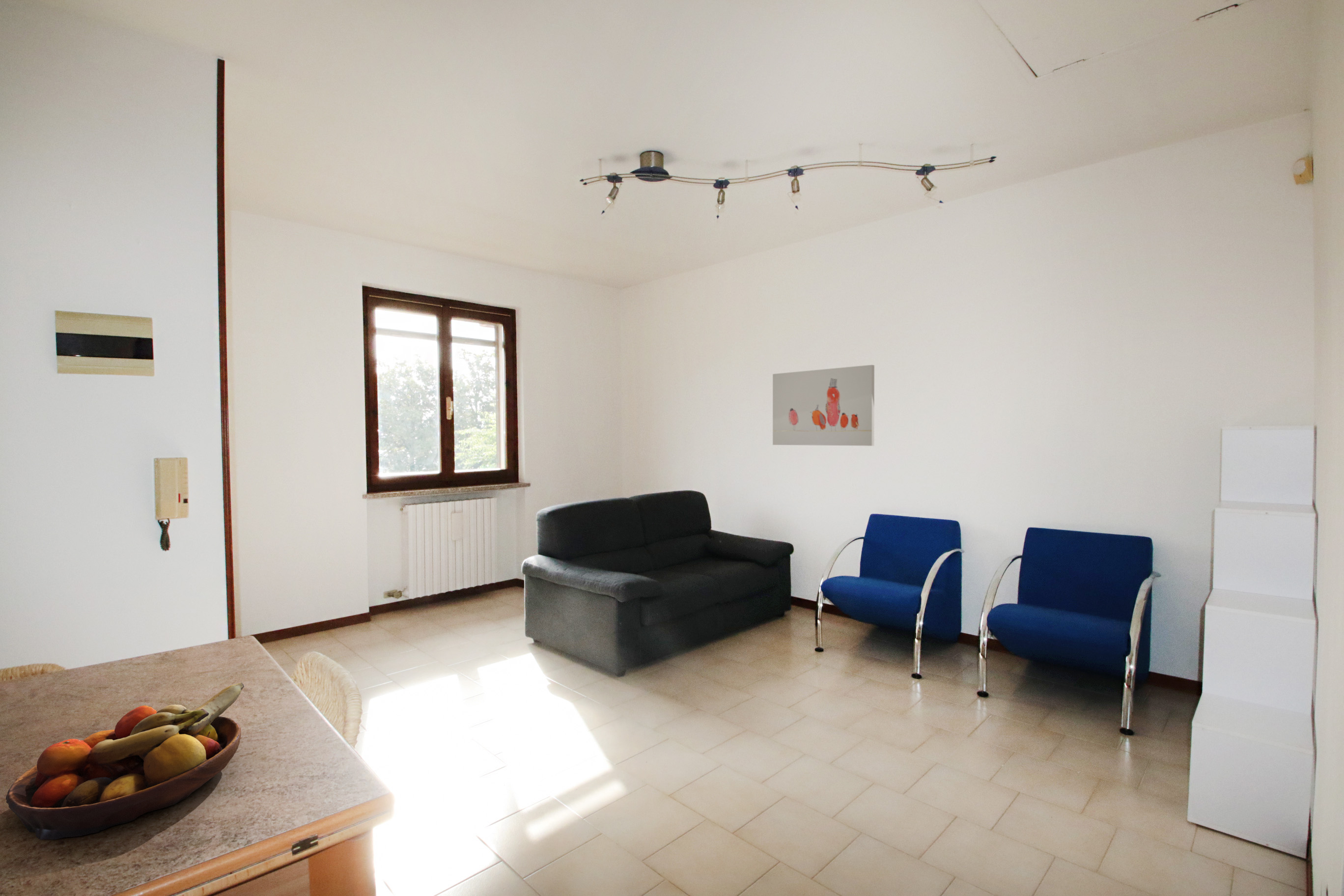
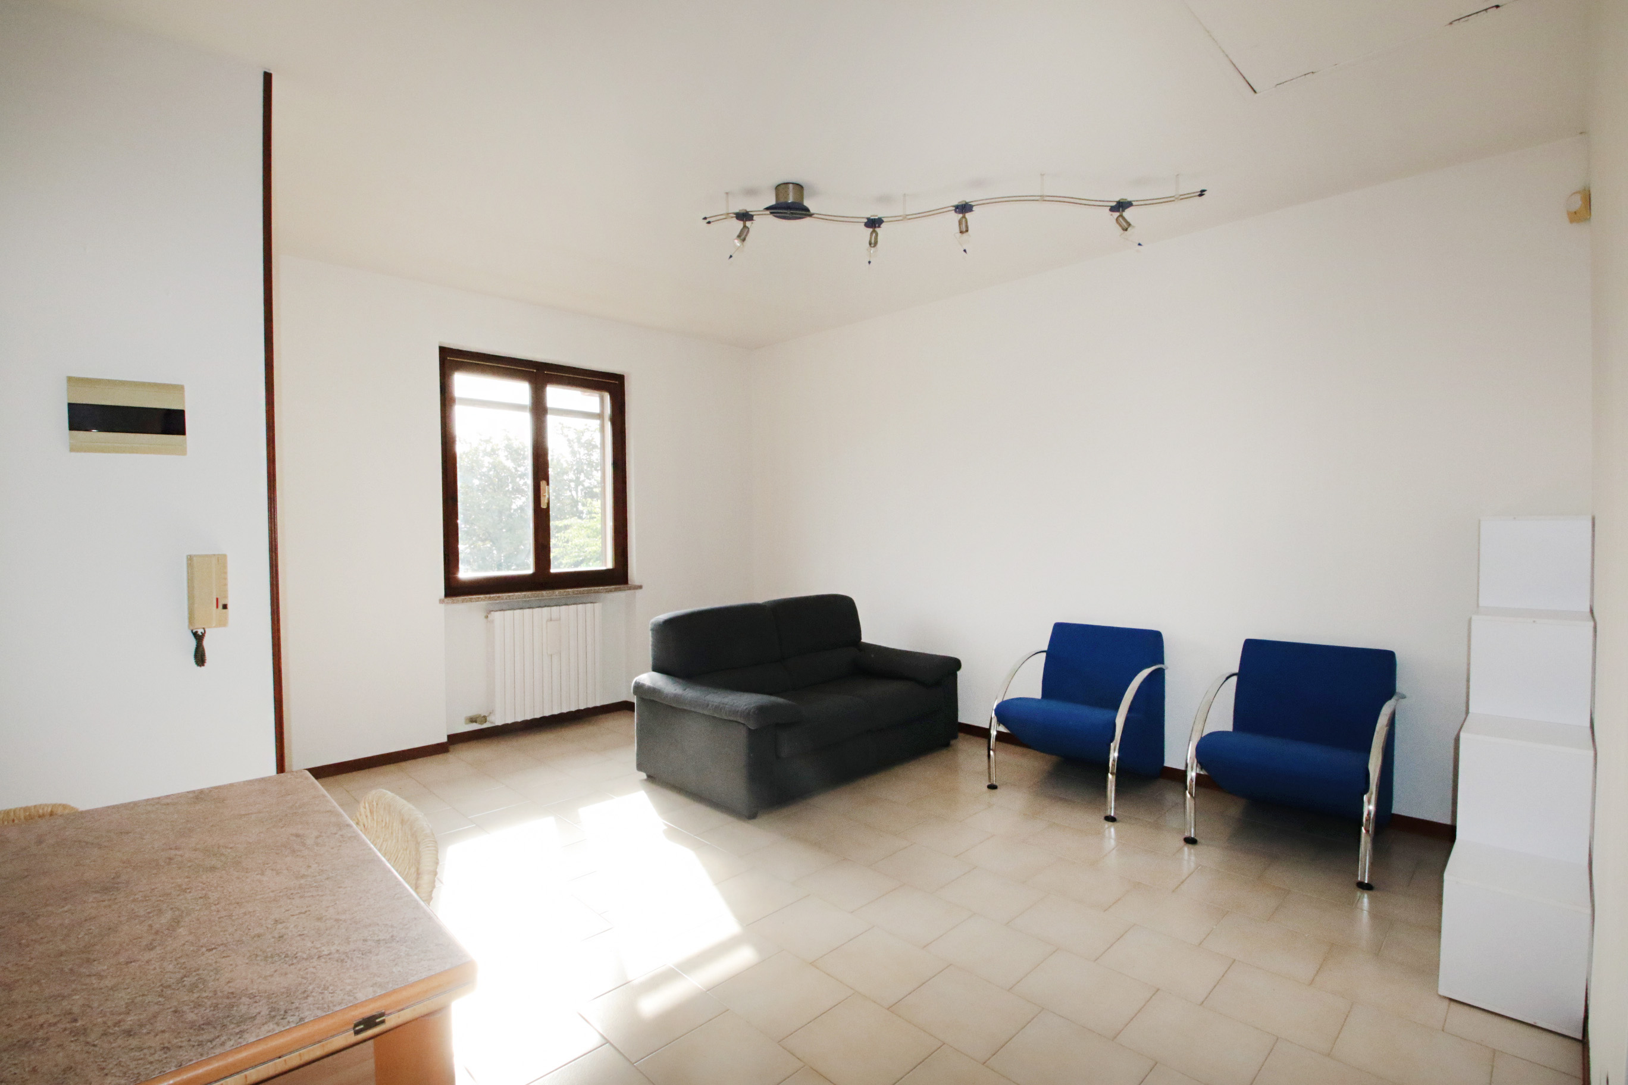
- wall art [772,364,875,447]
- fruit bowl [5,682,245,840]
